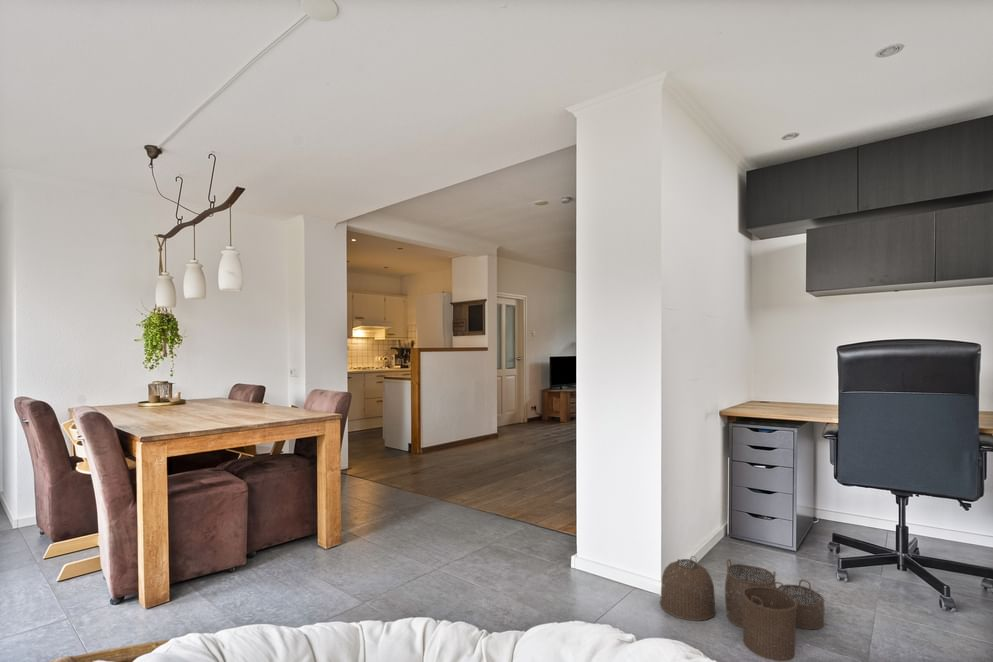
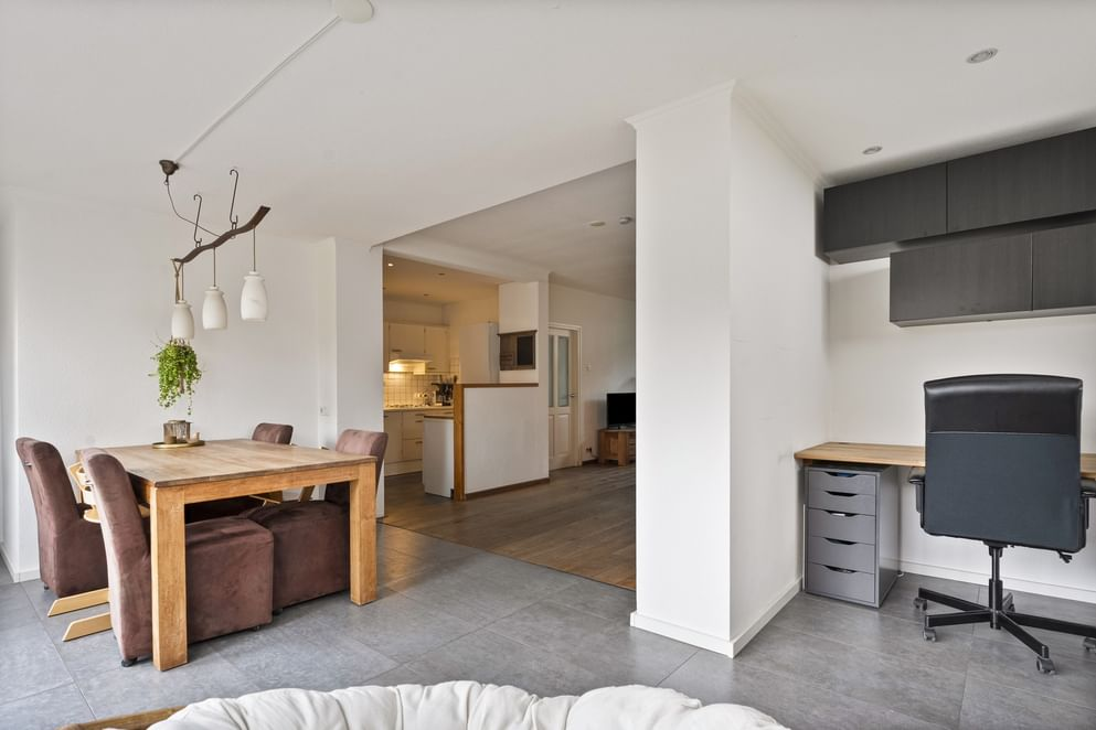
- woven basket [659,555,825,662]
